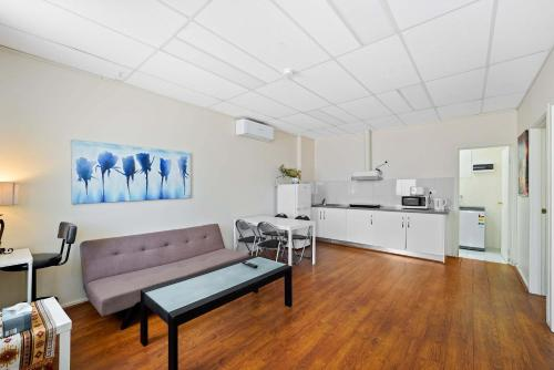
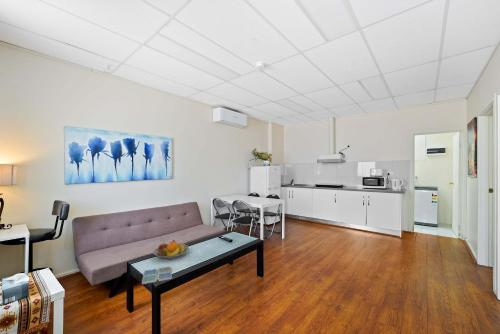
+ fruit bowl [152,239,190,260]
+ drink coaster [141,265,173,285]
